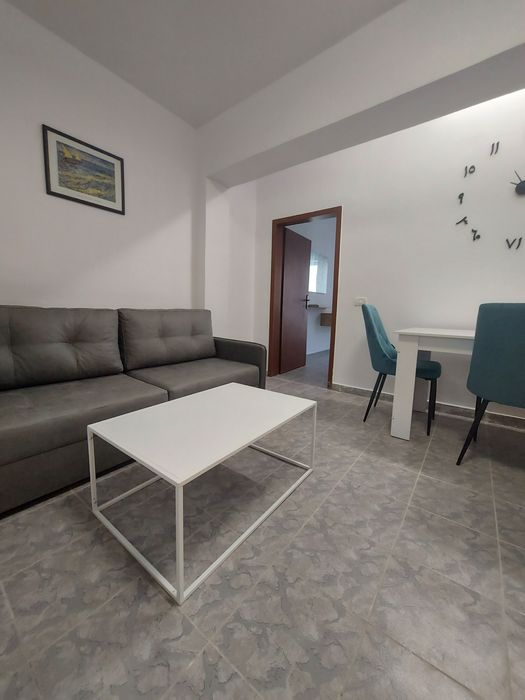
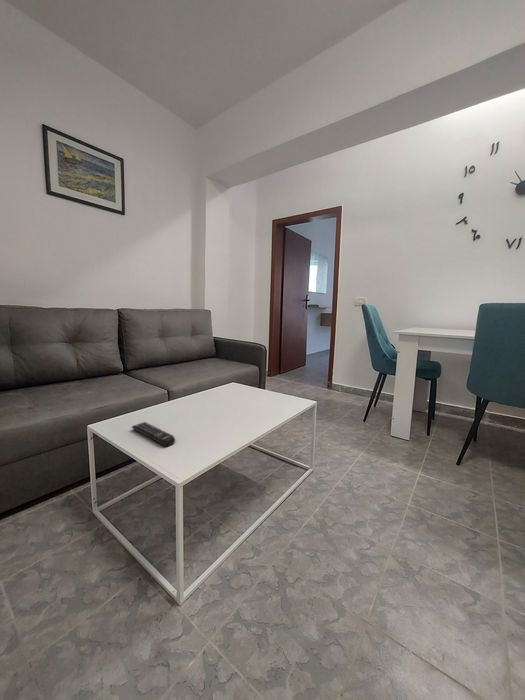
+ remote control [131,421,176,447]
